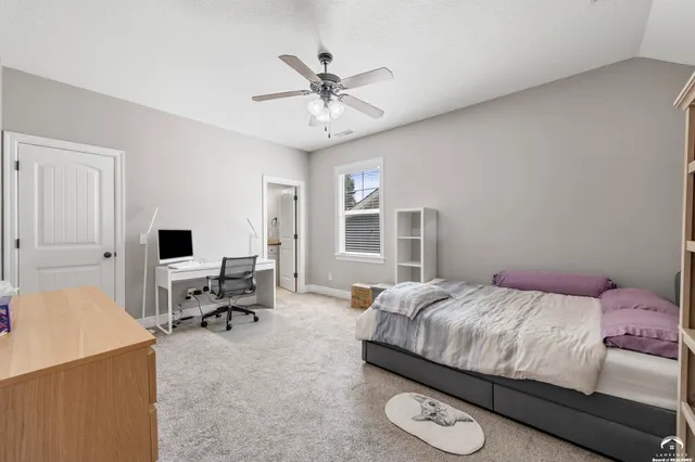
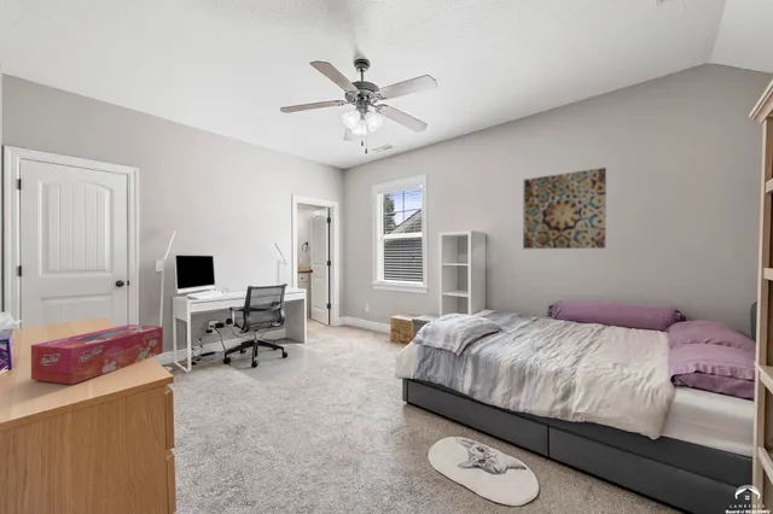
+ tissue box [30,323,164,385]
+ wall art [522,167,608,250]
